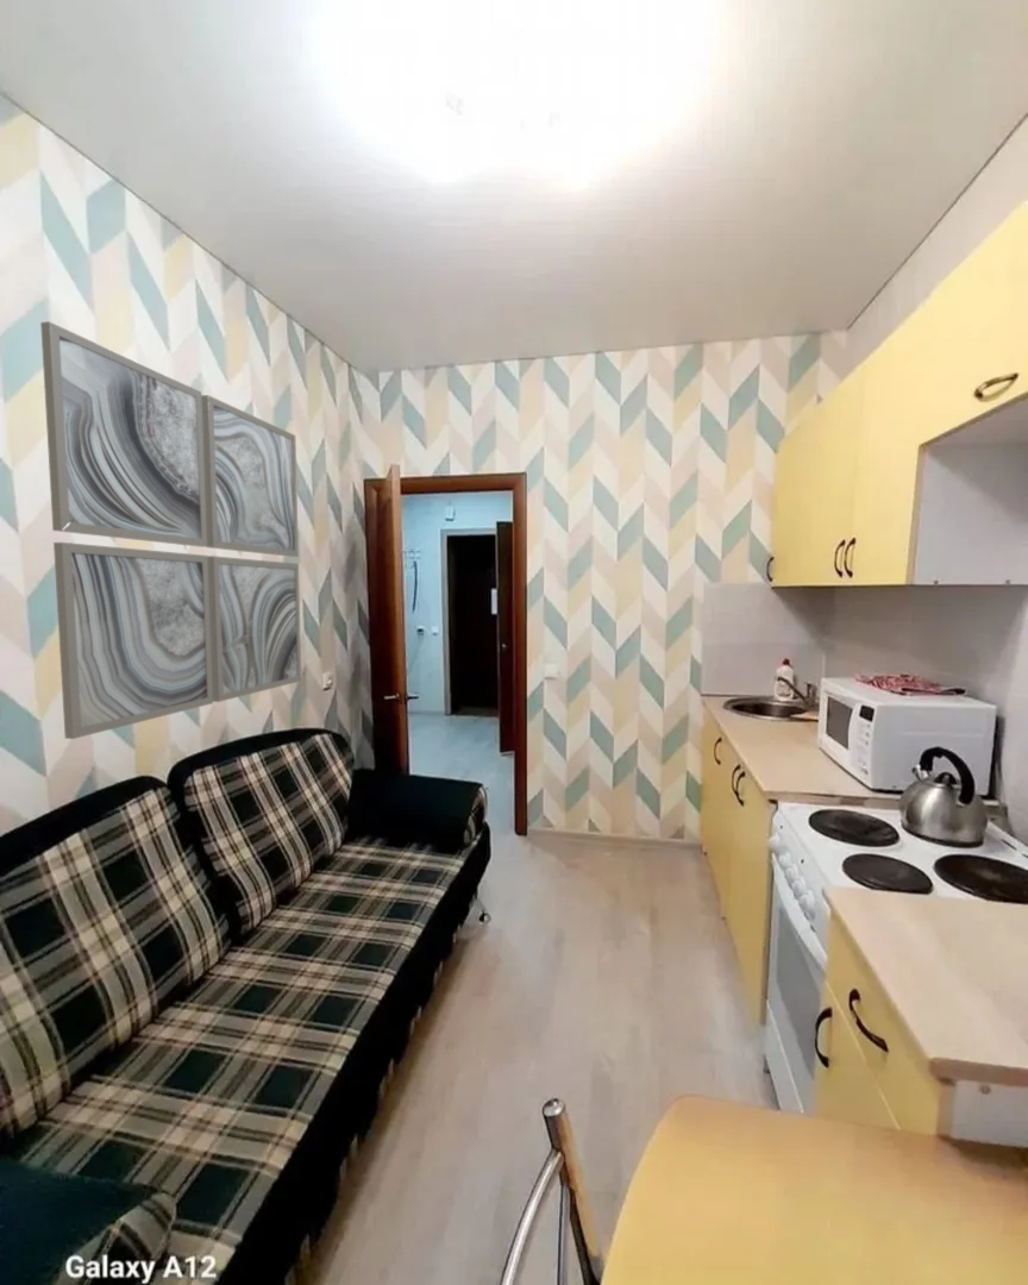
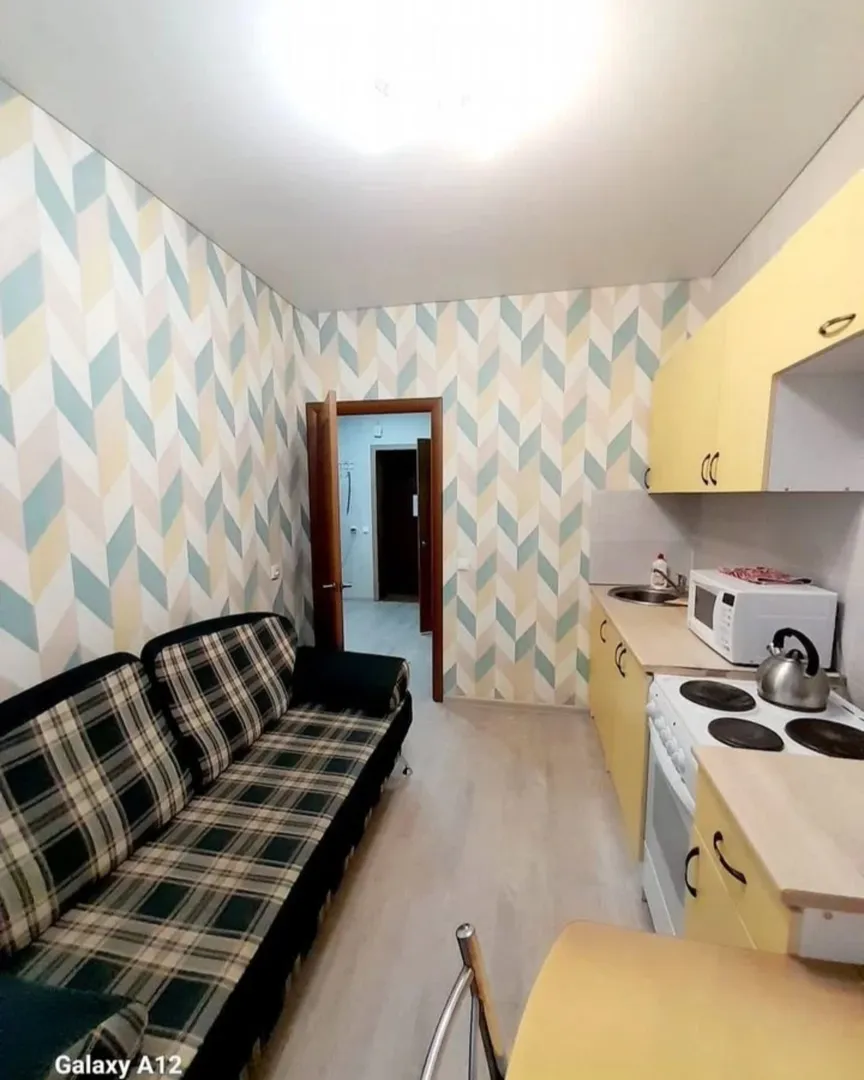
- wall art [39,320,302,740]
